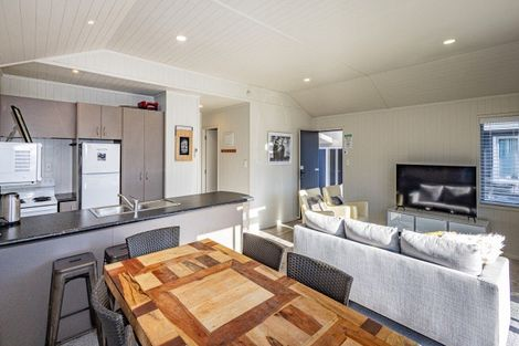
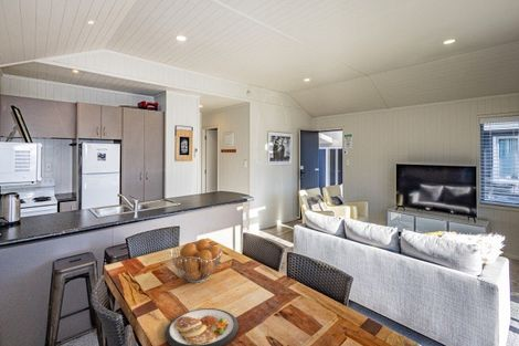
+ dish [163,307,240,346]
+ fruit basket [170,238,224,284]
